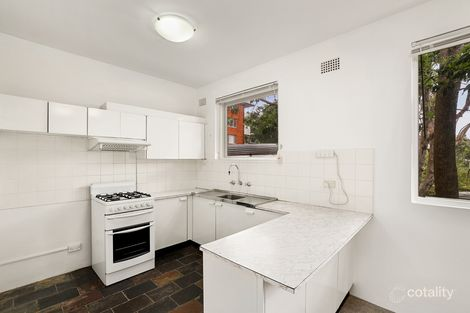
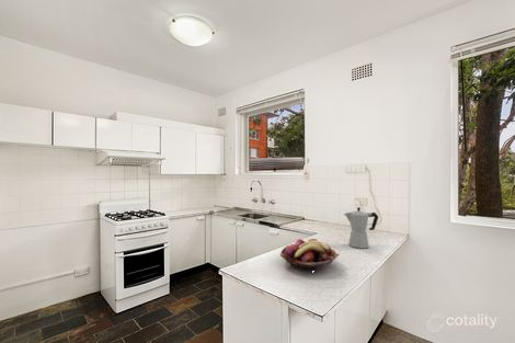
+ fruit basket [279,238,340,273]
+ moka pot [343,206,379,250]
